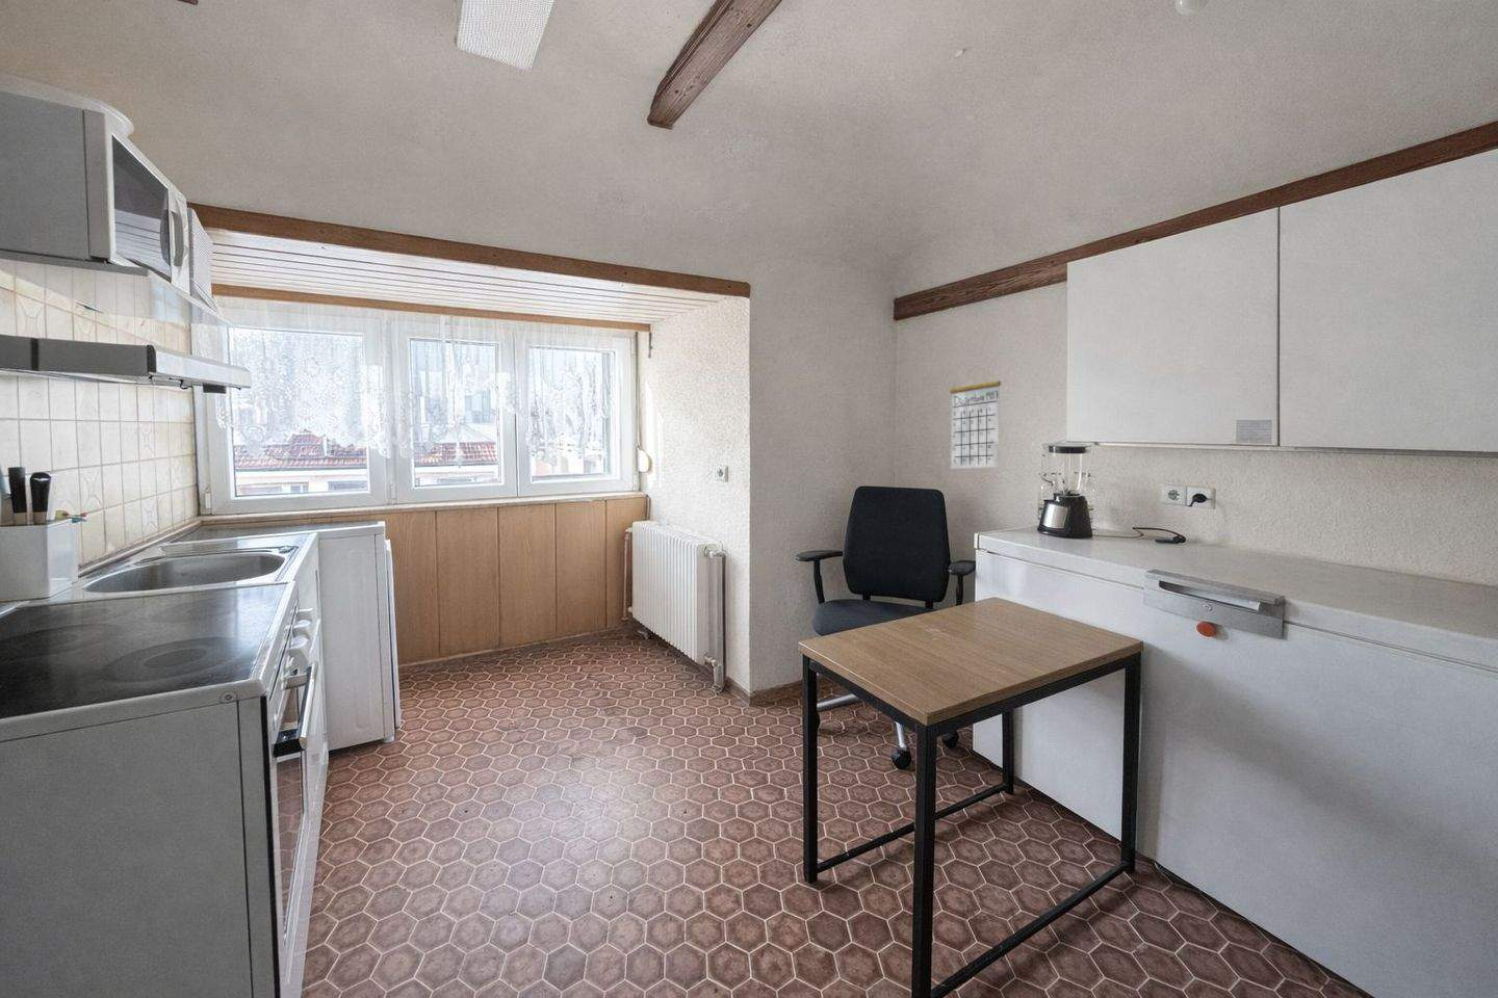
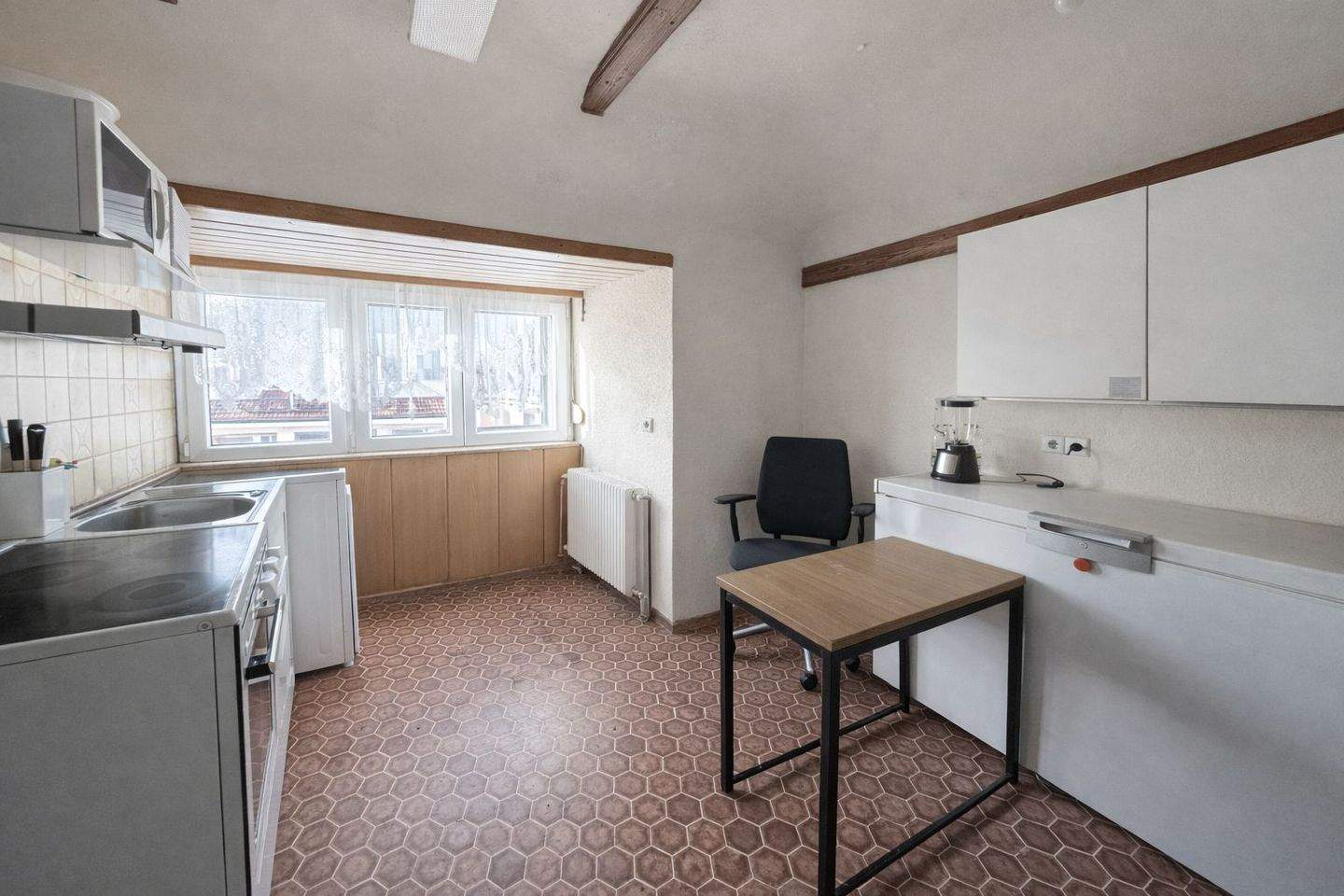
- calendar [949,365,1002,470]
